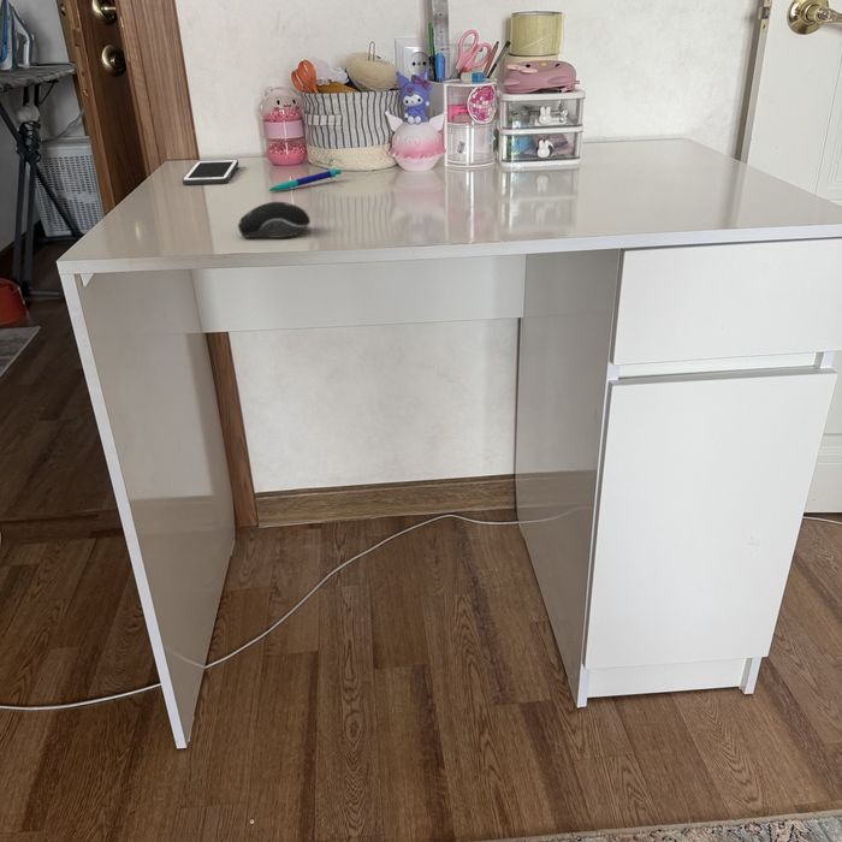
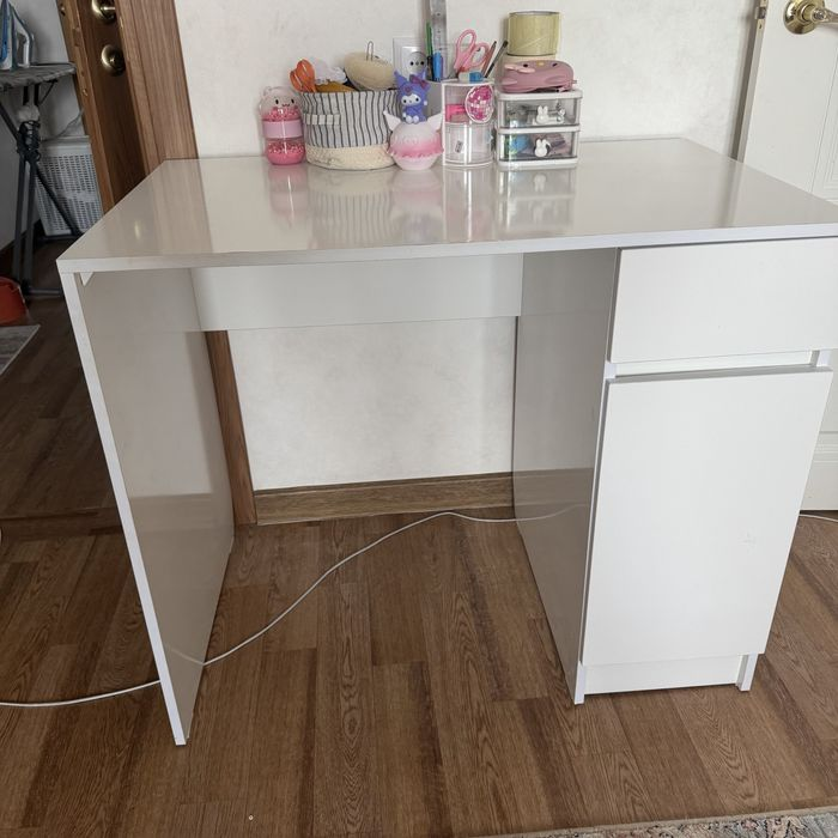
- cell phone [182,158,239,186]
- computer mouse [237,201,312,239]
- pen [266,168,342,192]
